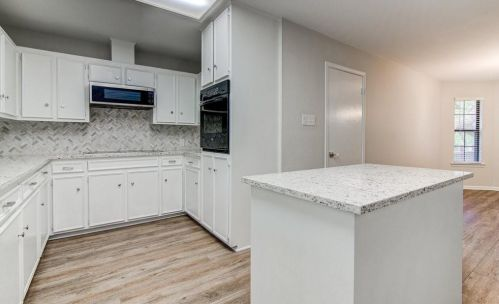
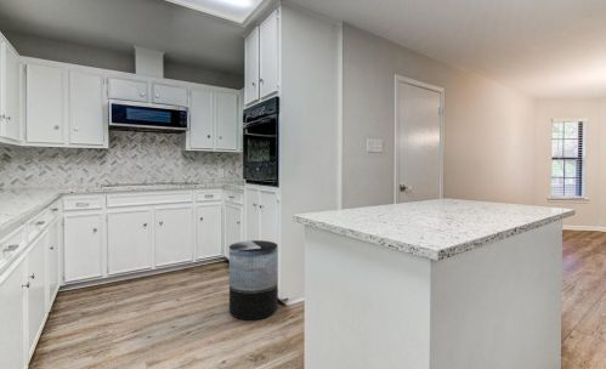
+ trash can [228,239,279,322]
